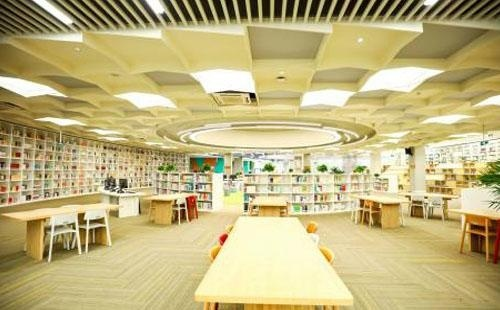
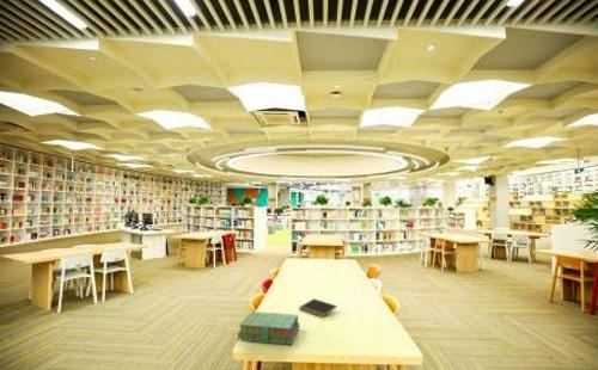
+ notepad [298,297,338,319]
+ stack of books [236,310,300,346]
